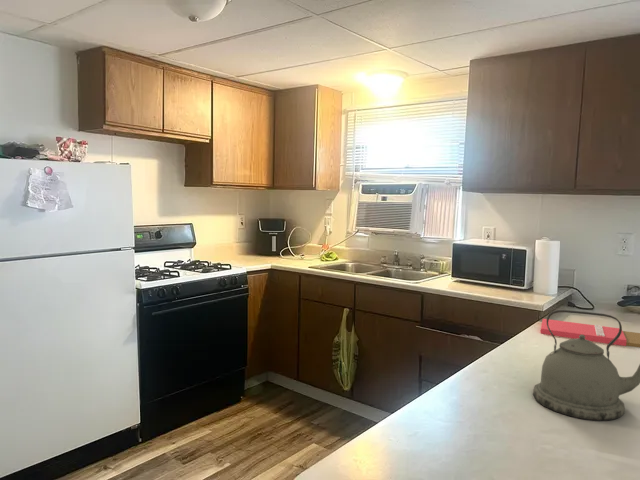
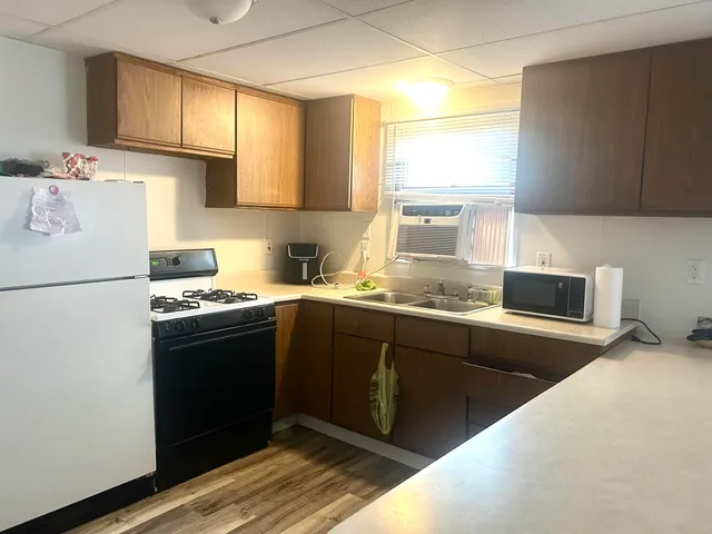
- kettle [532,309,640,422]
- cutting board [540,318,640,348]
